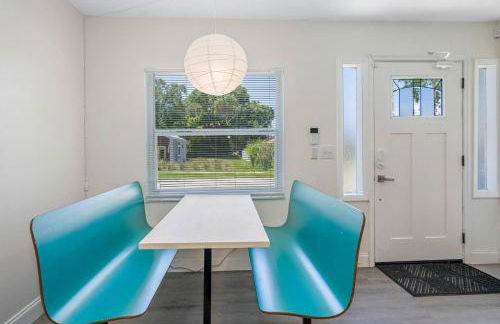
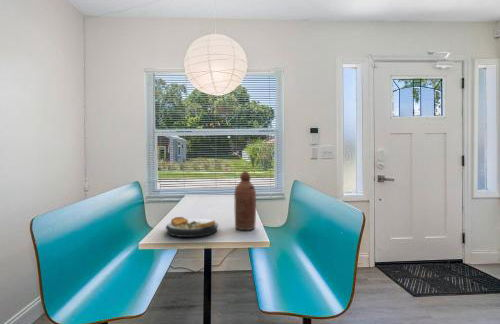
+ bottle [233,170,257,231]
+ plate [165,216,219,238]
